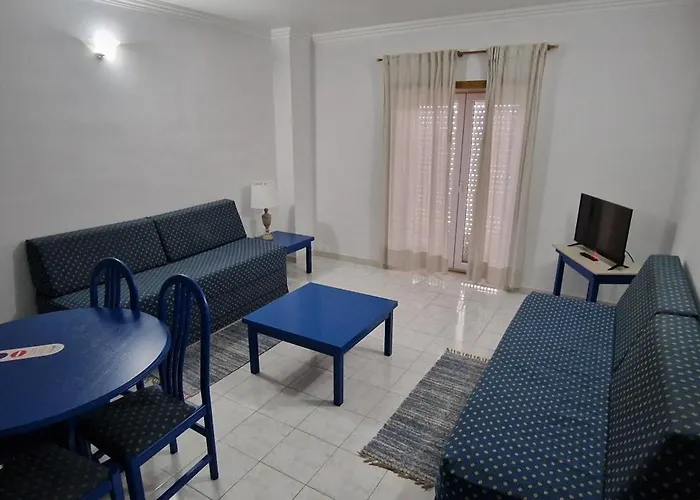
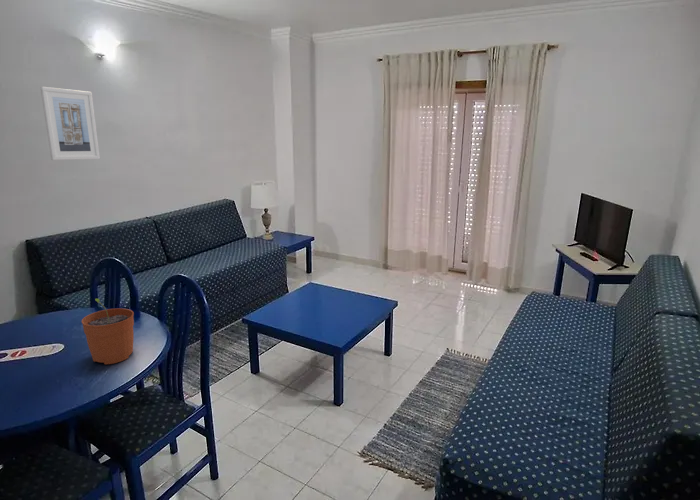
+ plant pot [81,298,135,365]
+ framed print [39,86,101,161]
